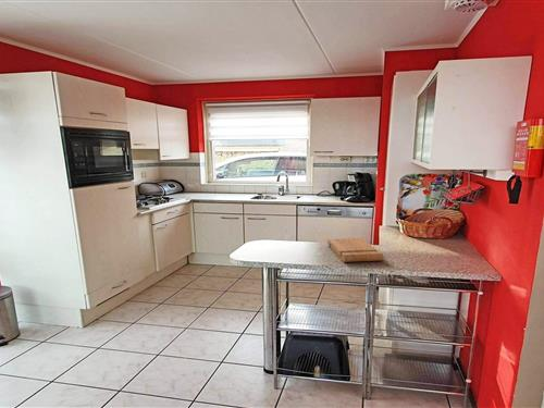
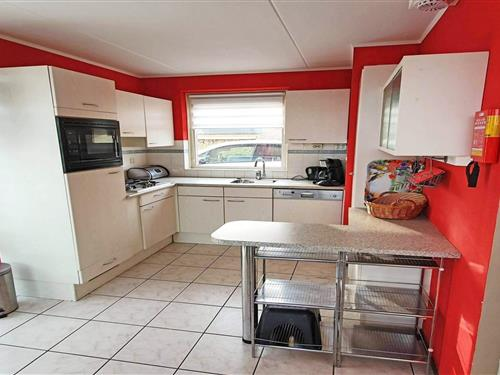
- cutting board [326,237,384,263]
